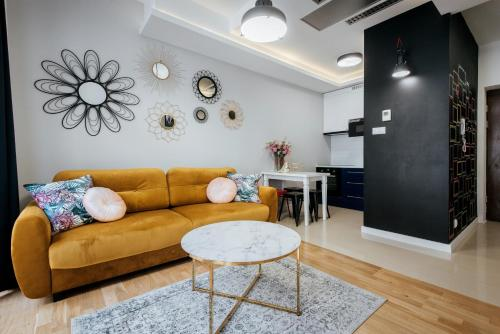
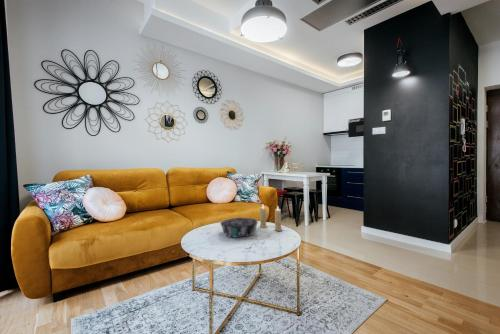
+ decorative bowl [219,217,259,239]
+ candle [259,204,283,232]
